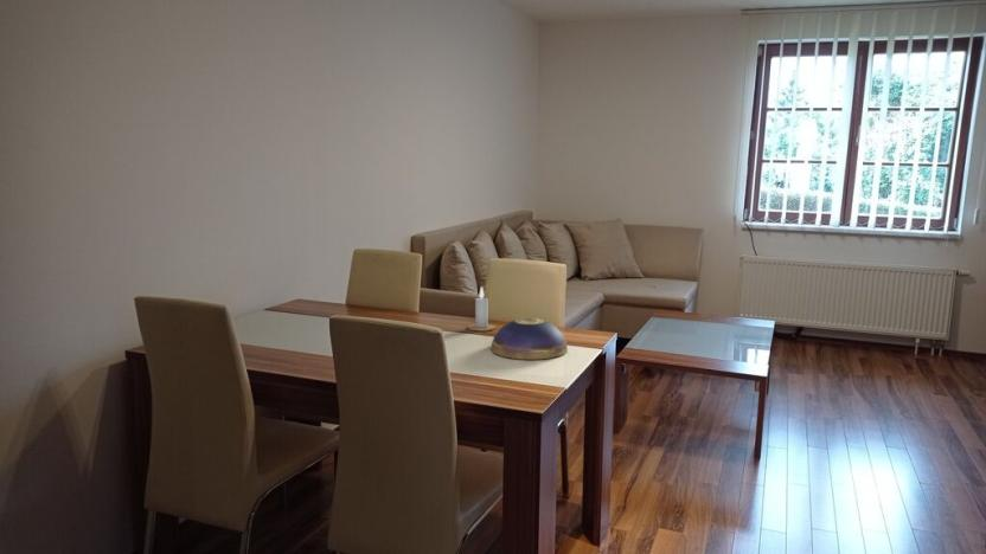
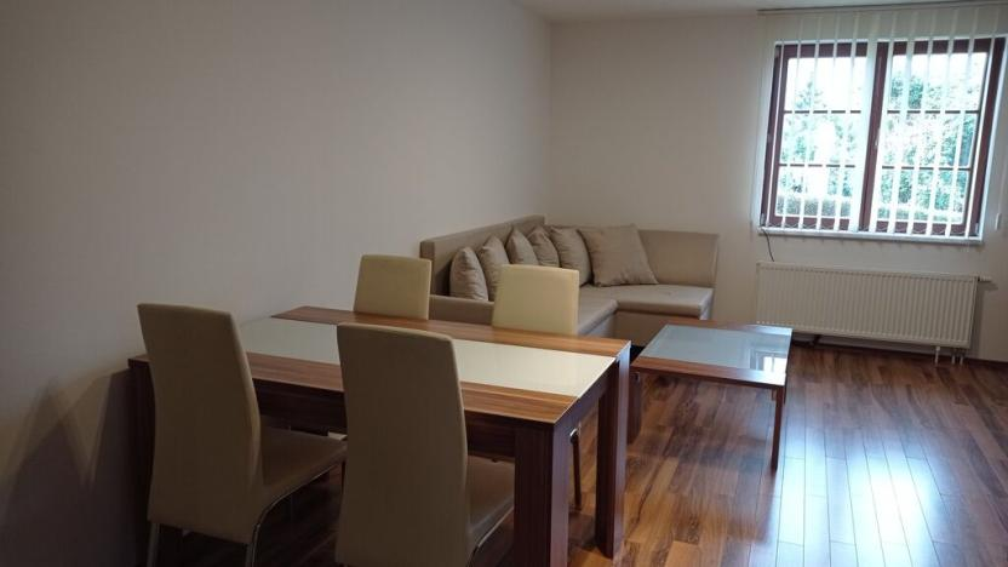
- decorative bowl [489,316,569,361]
- candle [466,285,498,331]
